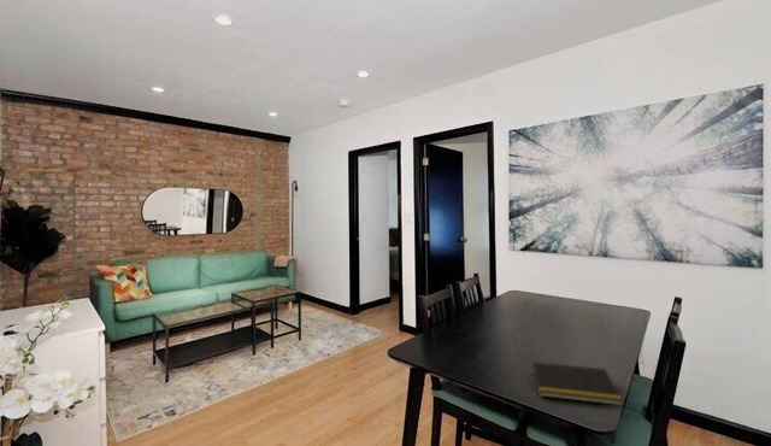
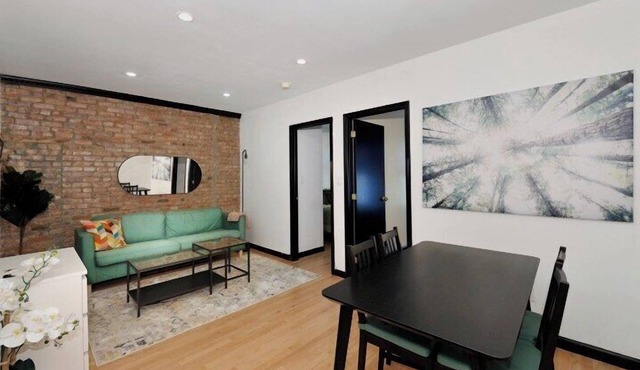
- notepad [530,362,624,406]
